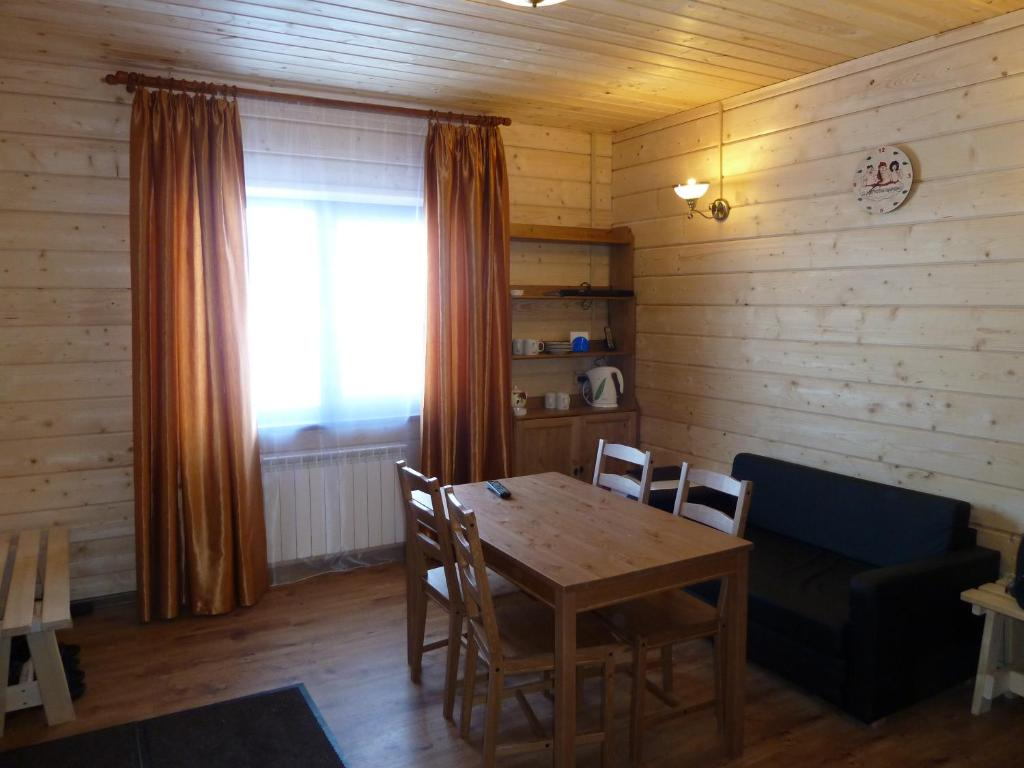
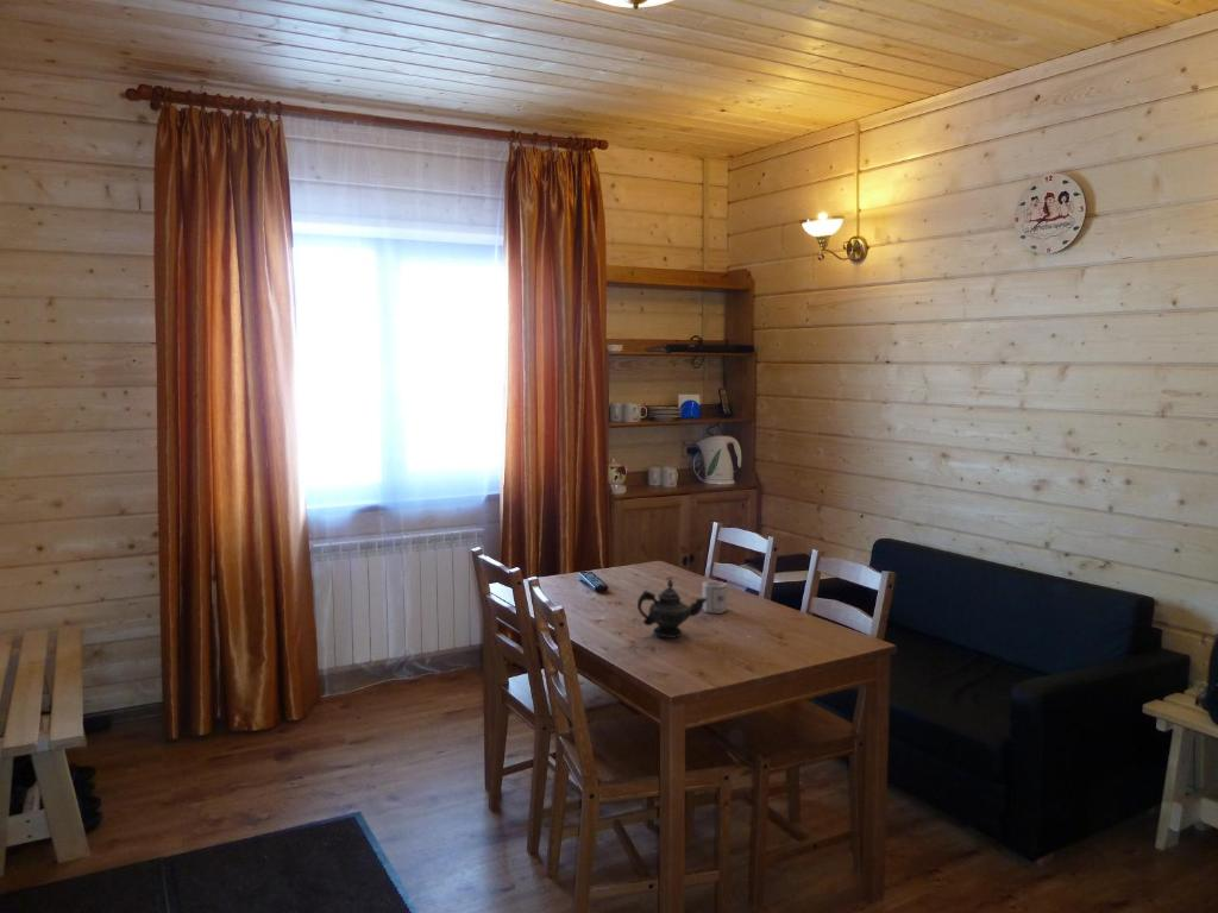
+ teapot [636,578,707,640]
+ cup [701,580,729,615]
